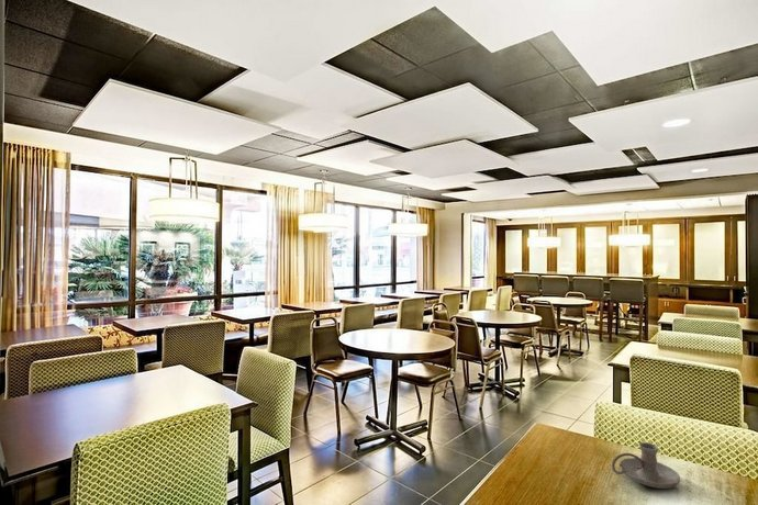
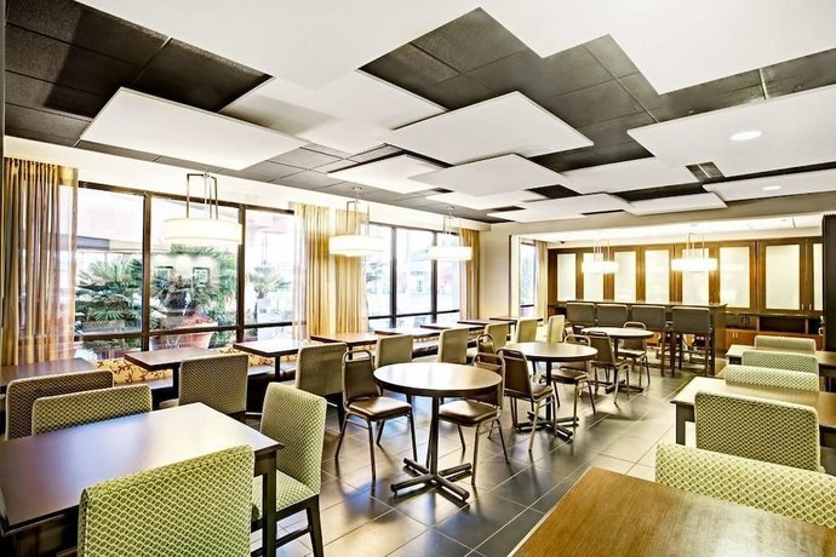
- candle holder [611,441,681,490]
